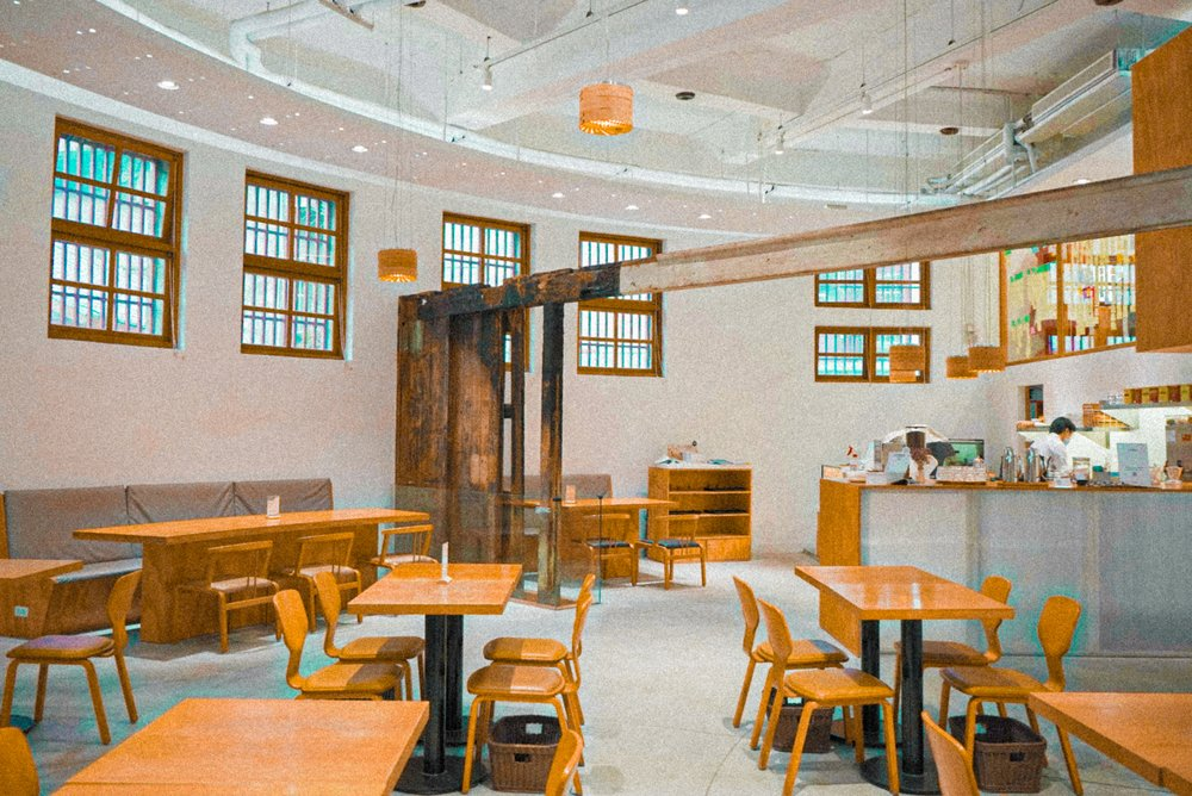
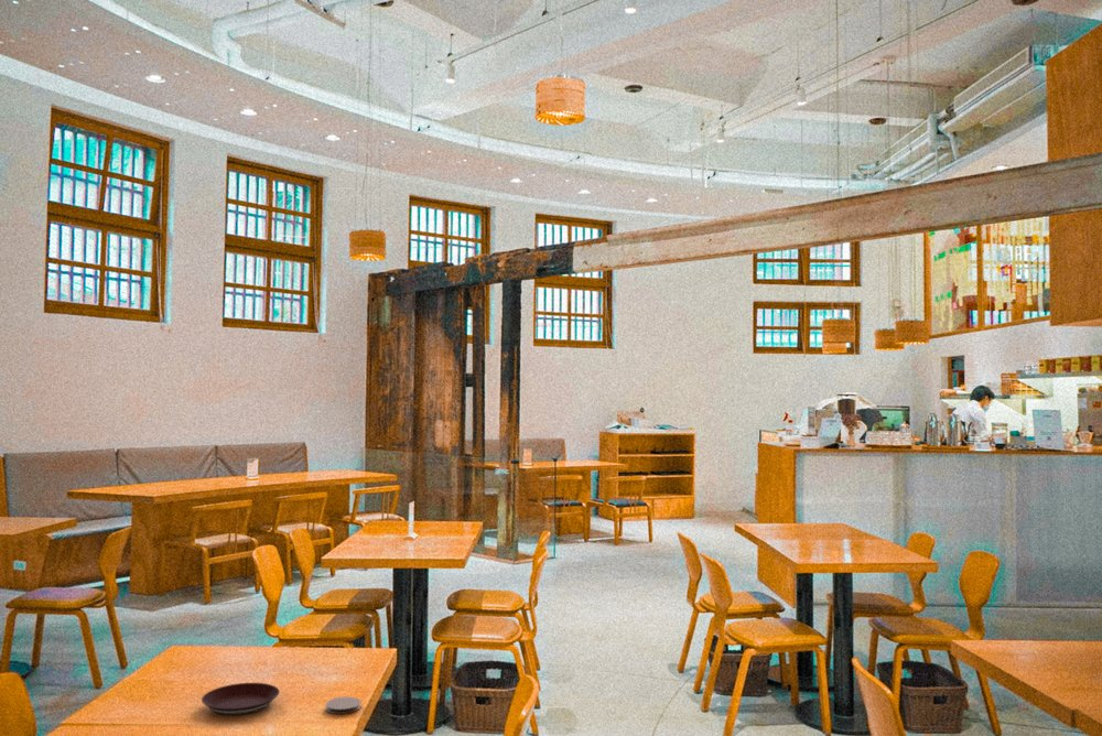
+ coaster [325,695,361,715]
+ plate [201,682,281,716]
